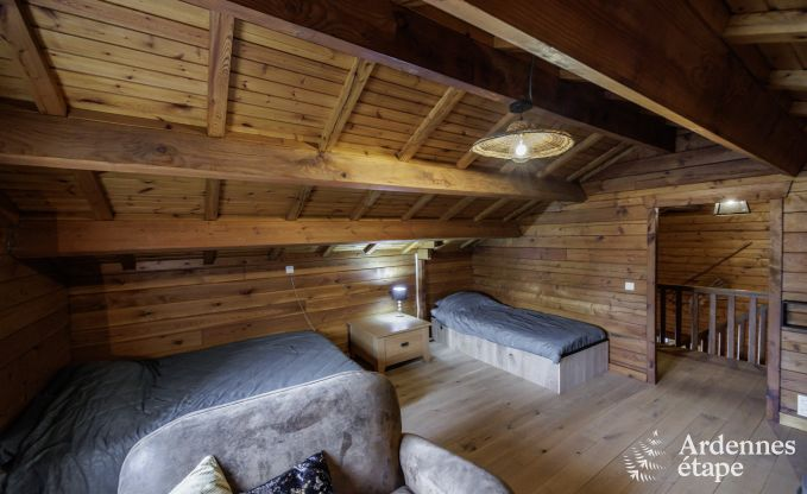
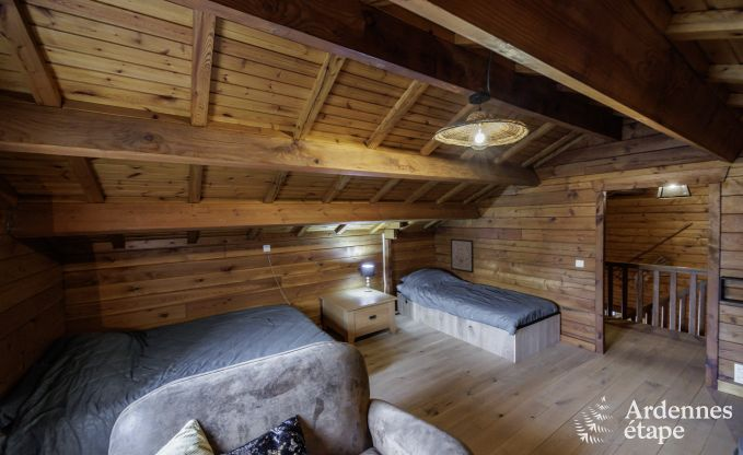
+ wall art [450,237,475,275]
